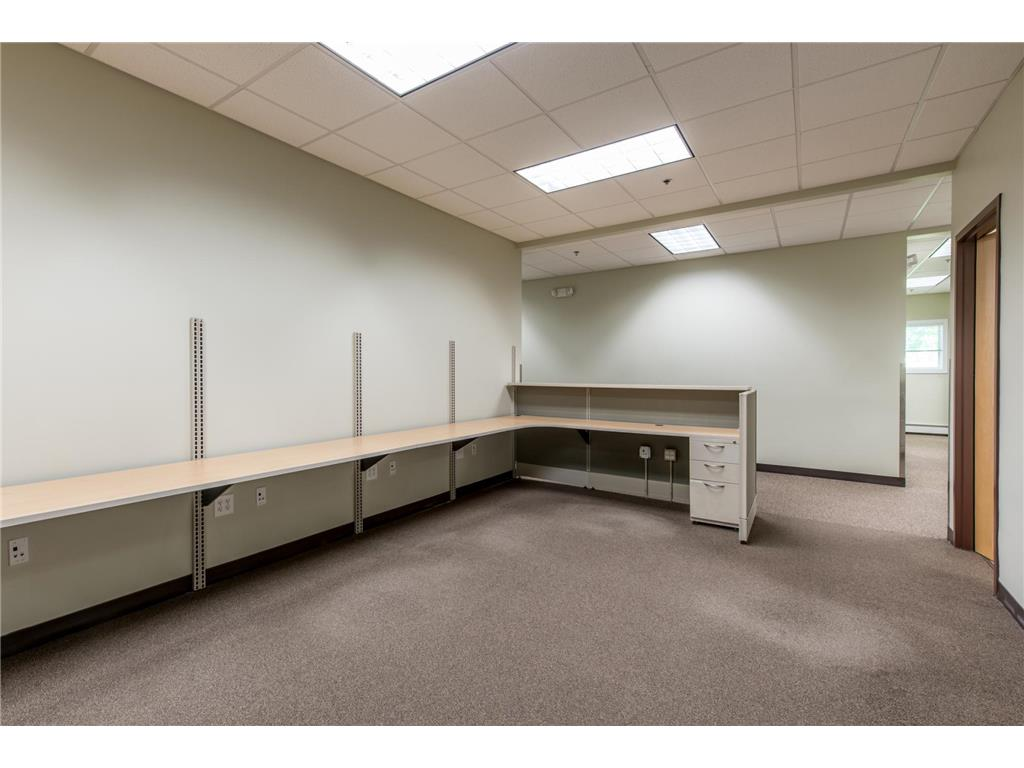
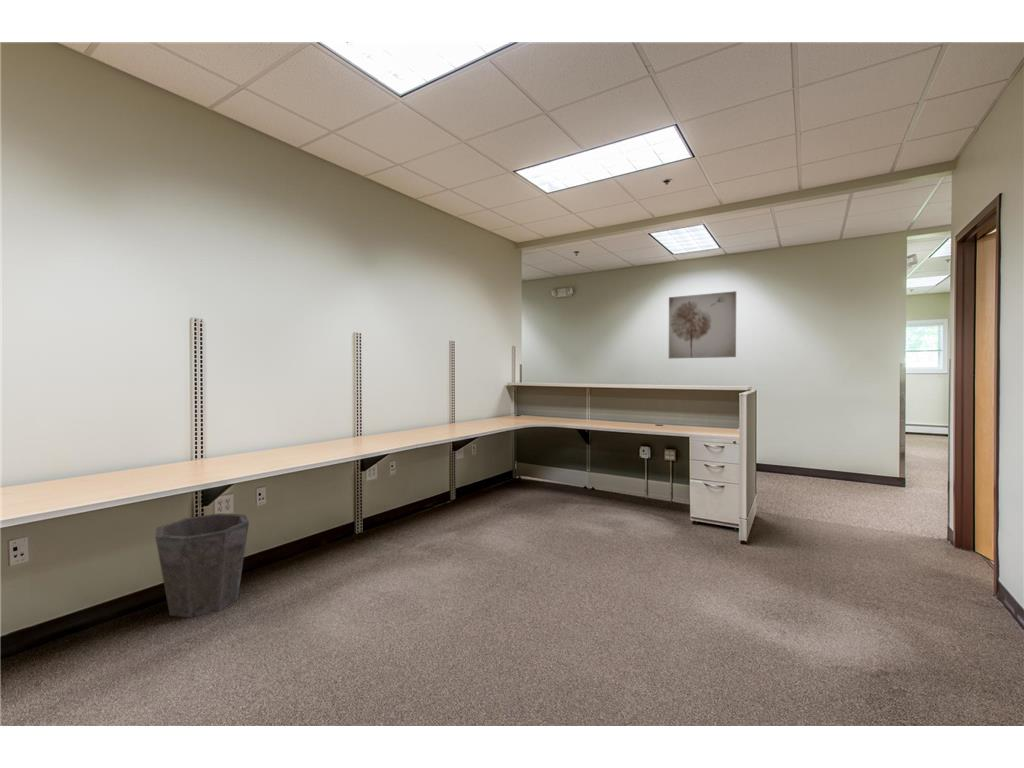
+ wall art [668,290,737,360]
+ waste bin [154,512,250,618]
